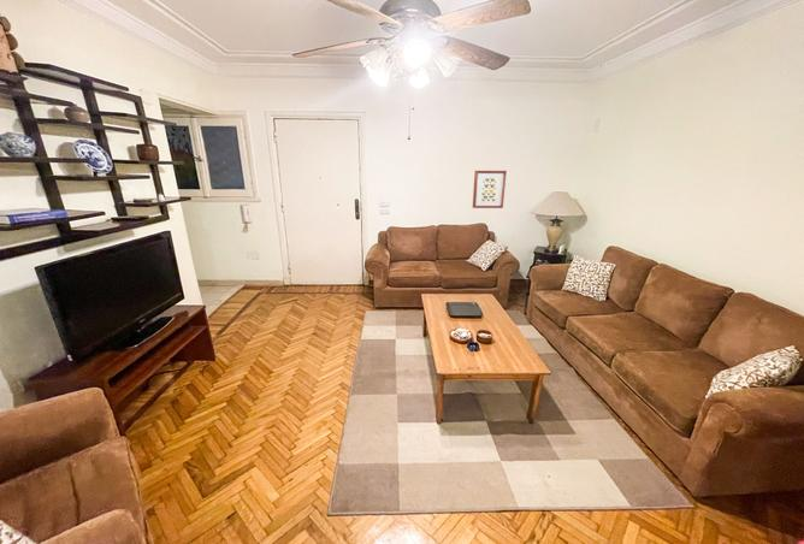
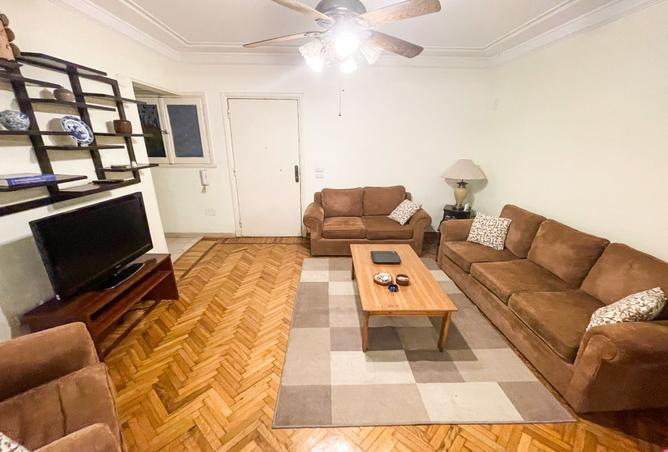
- wall art [472,170,508,209]
